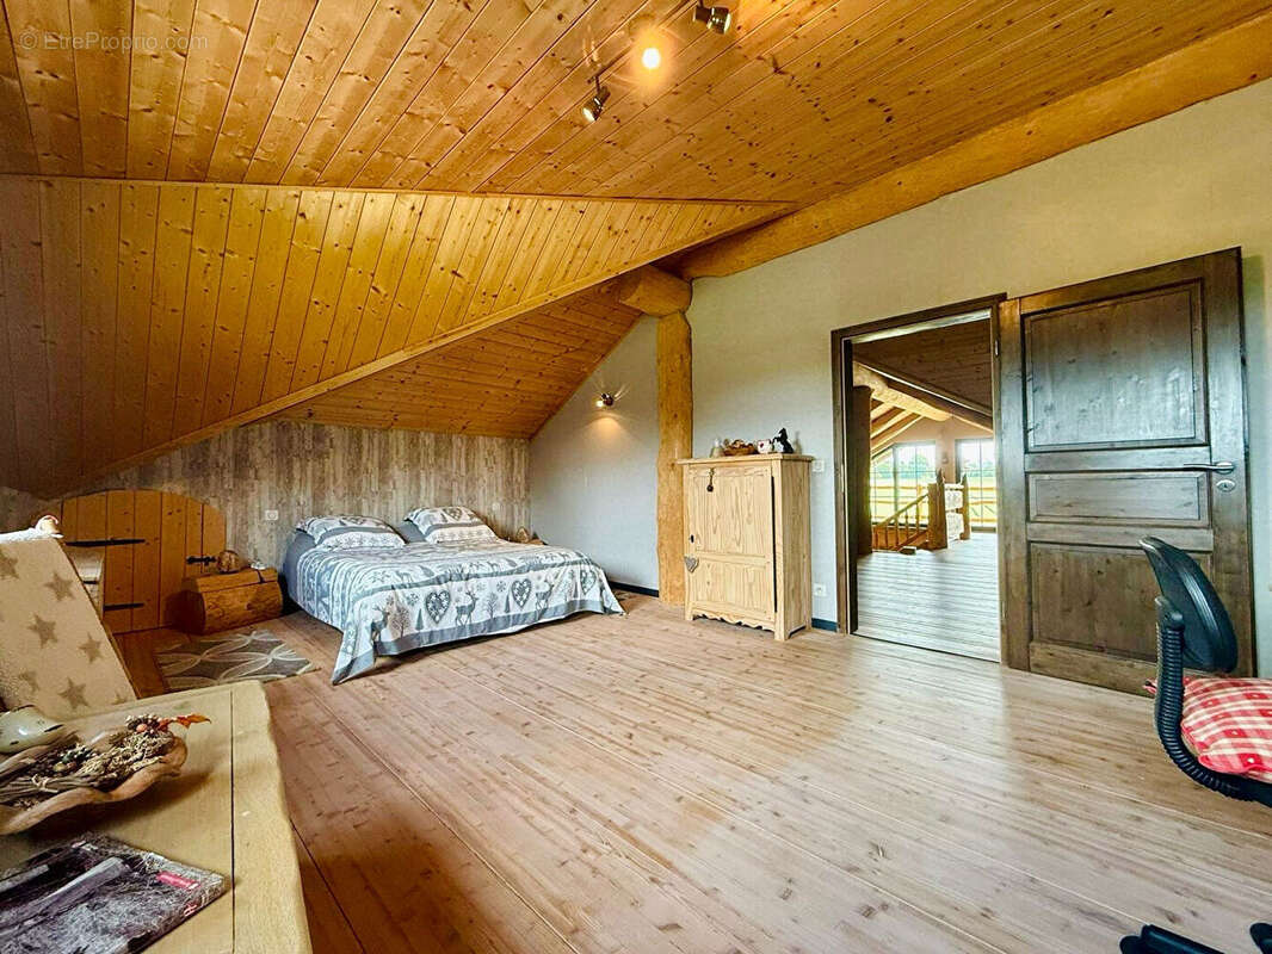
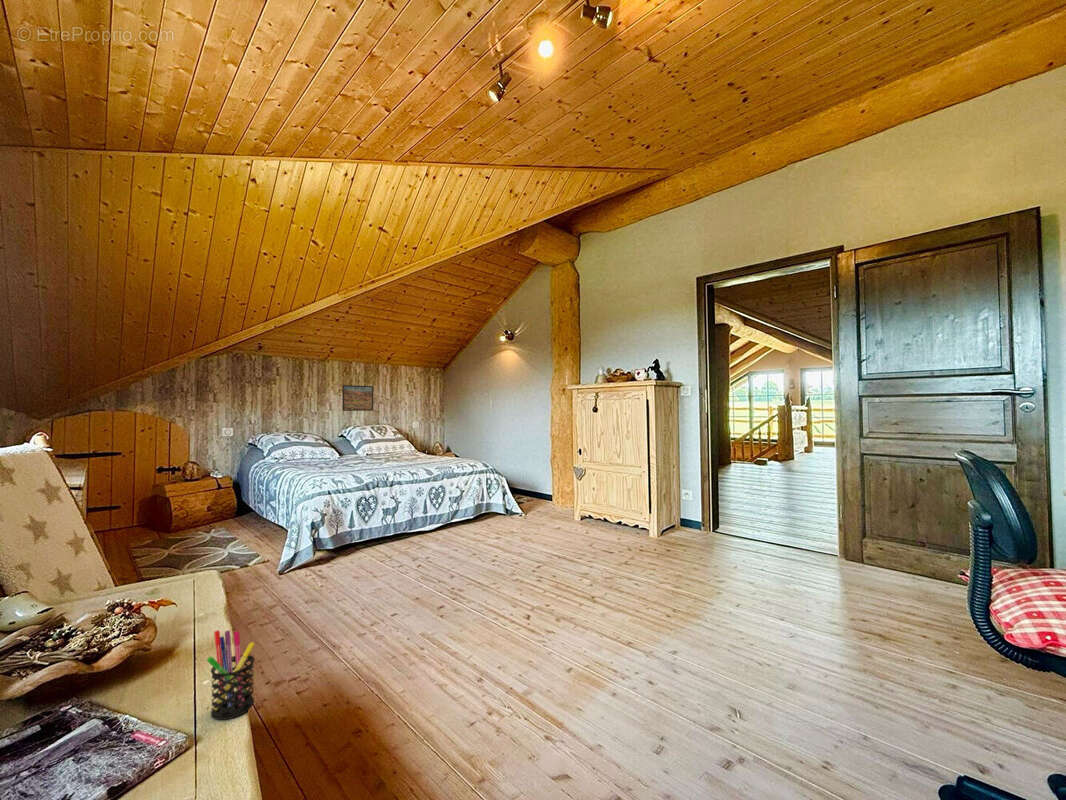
+ pen holder [206,629,255,721]
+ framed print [341,384,374,412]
